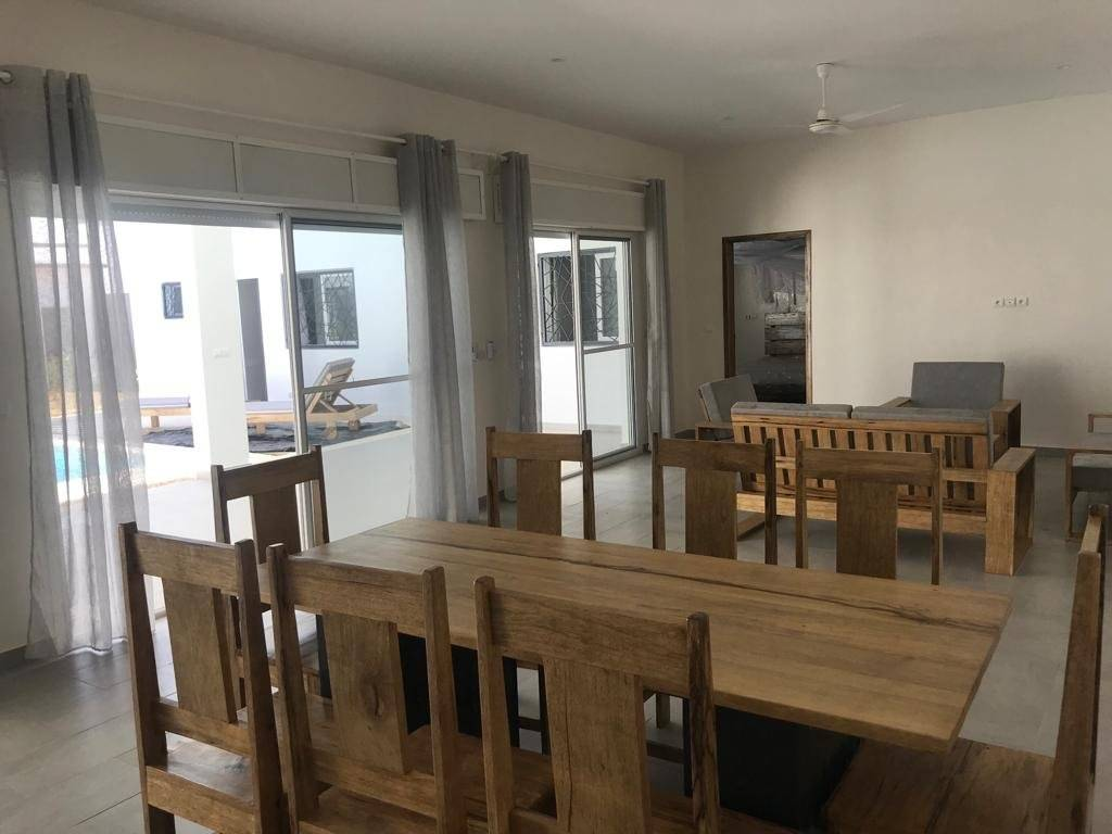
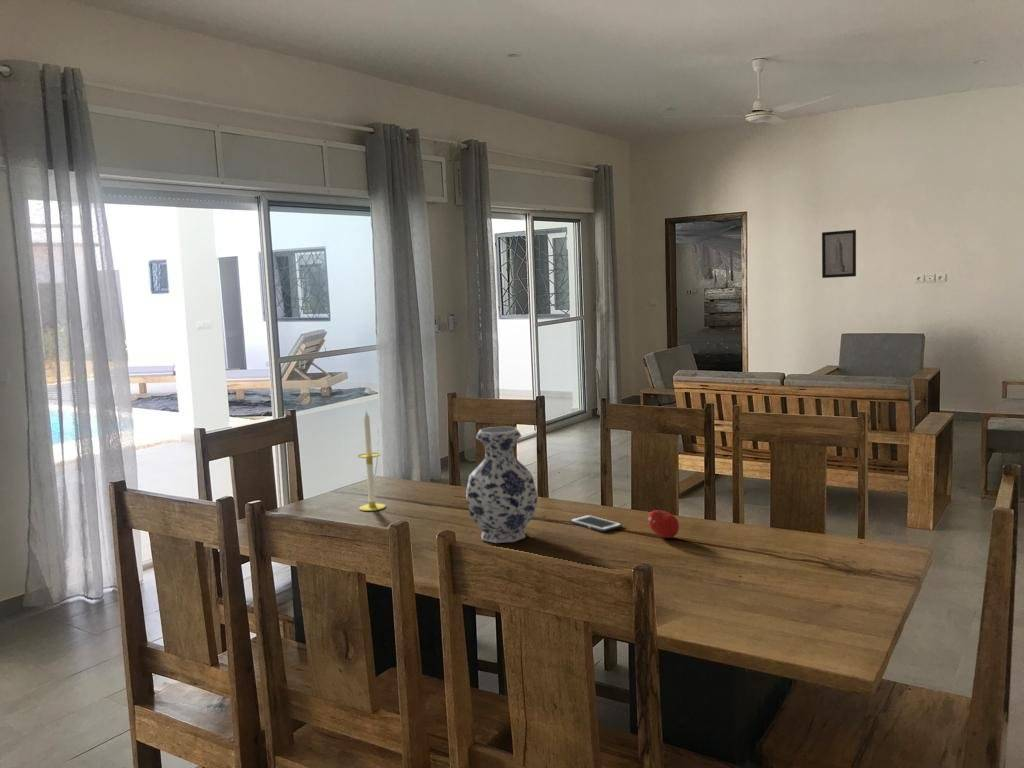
+ fruit [647,509,680,539]
+ vase [465,426,539,544]
+ cell phone [569,514,623,533]
+ wall art [821,229,857,279]
+ candle [357,410,387,512]
